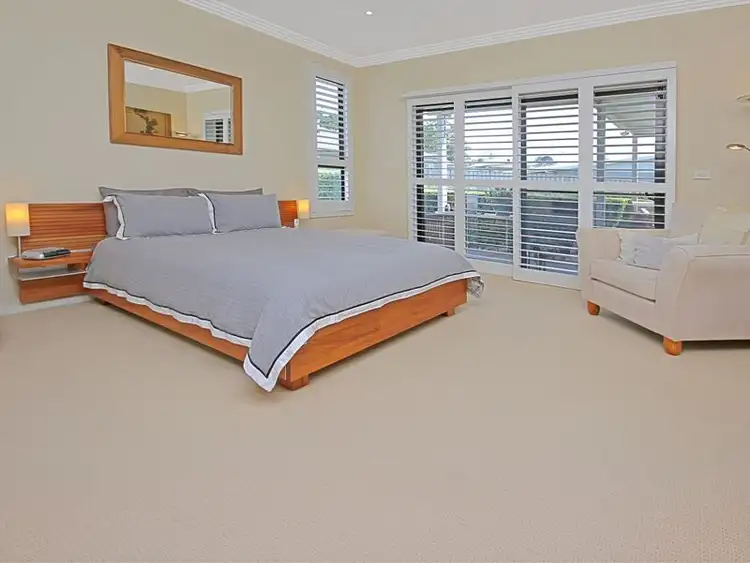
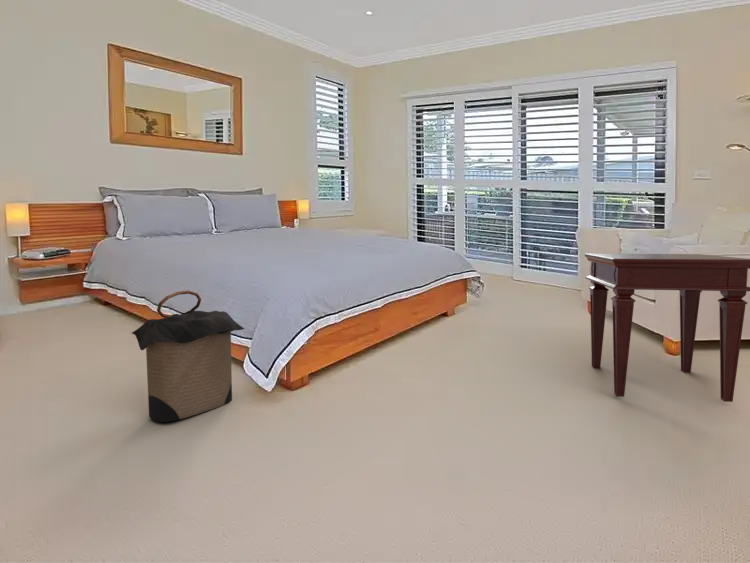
+ side table [584,253,750,403]
+ laundry hamper [131,290,245,423]
